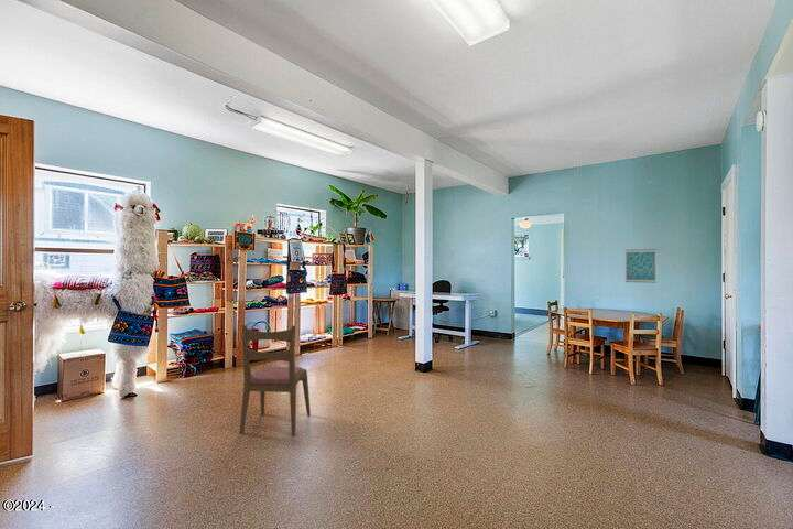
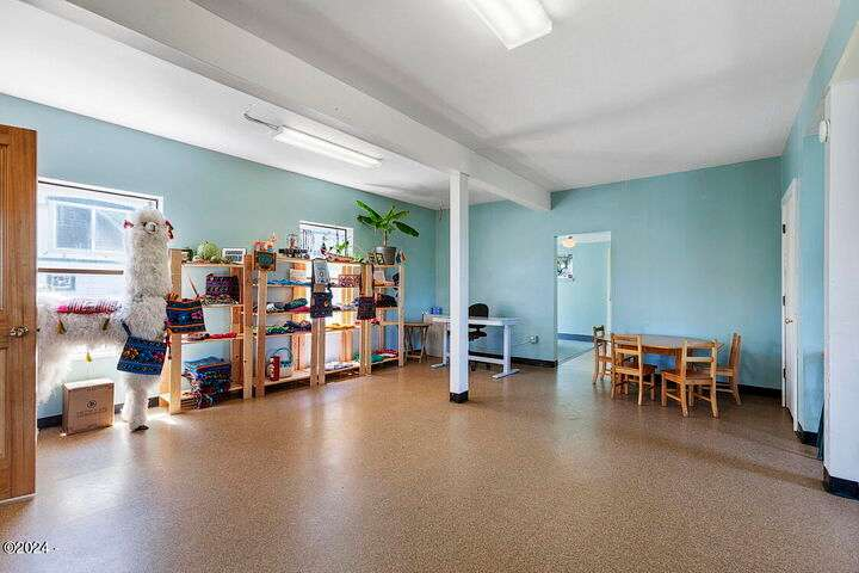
- dining chair [239,324,312,436]
- wall art [624,248,658,284]
